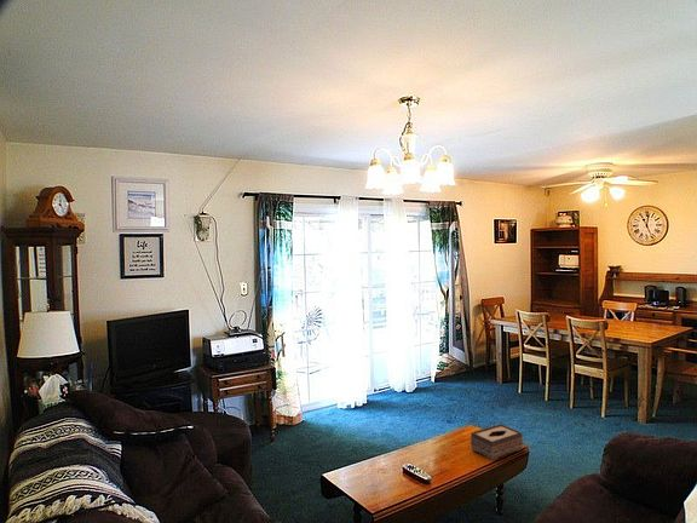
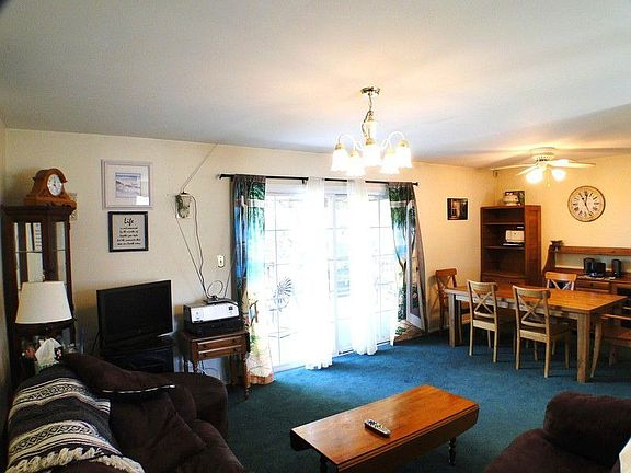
- tissue box [470,423,524,461]
